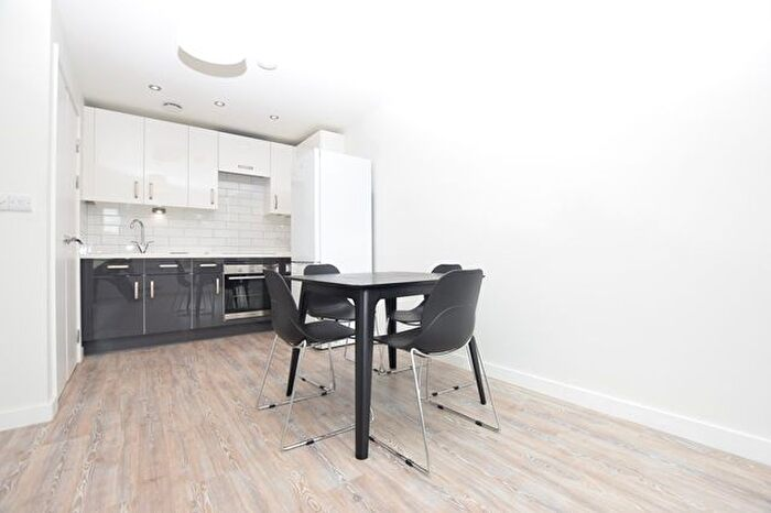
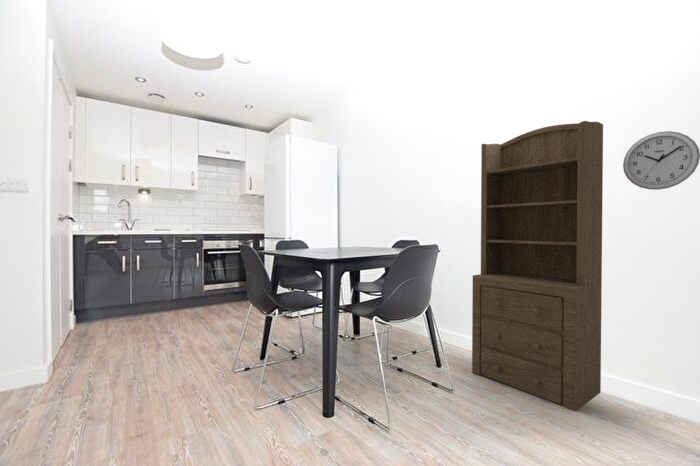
+ shelving unit [471,120,604,412]
+ wall clock [622,130,700,191]
